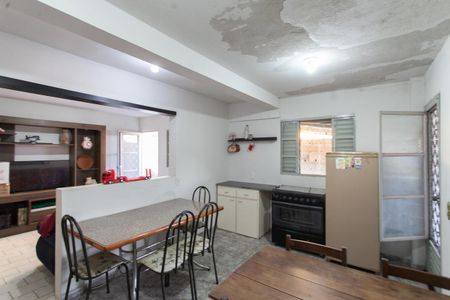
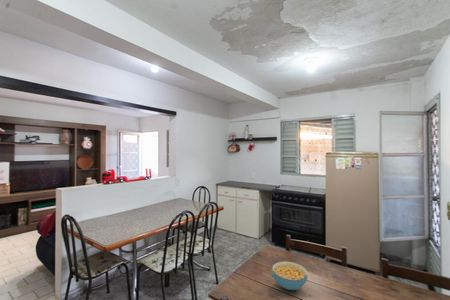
+ cereal bowl [271,260,308,291]
